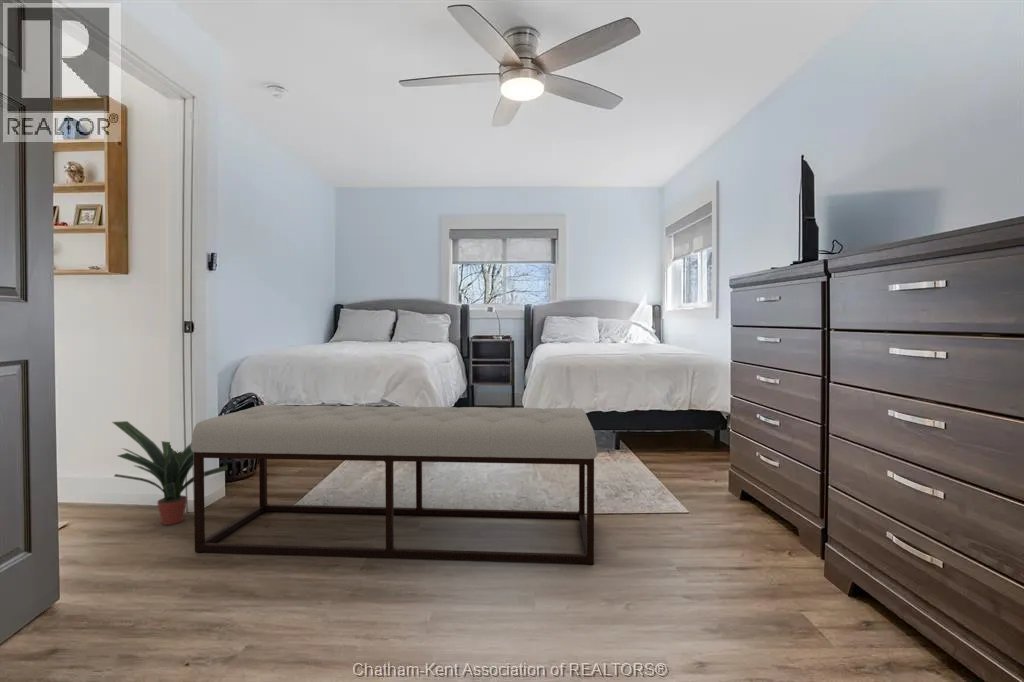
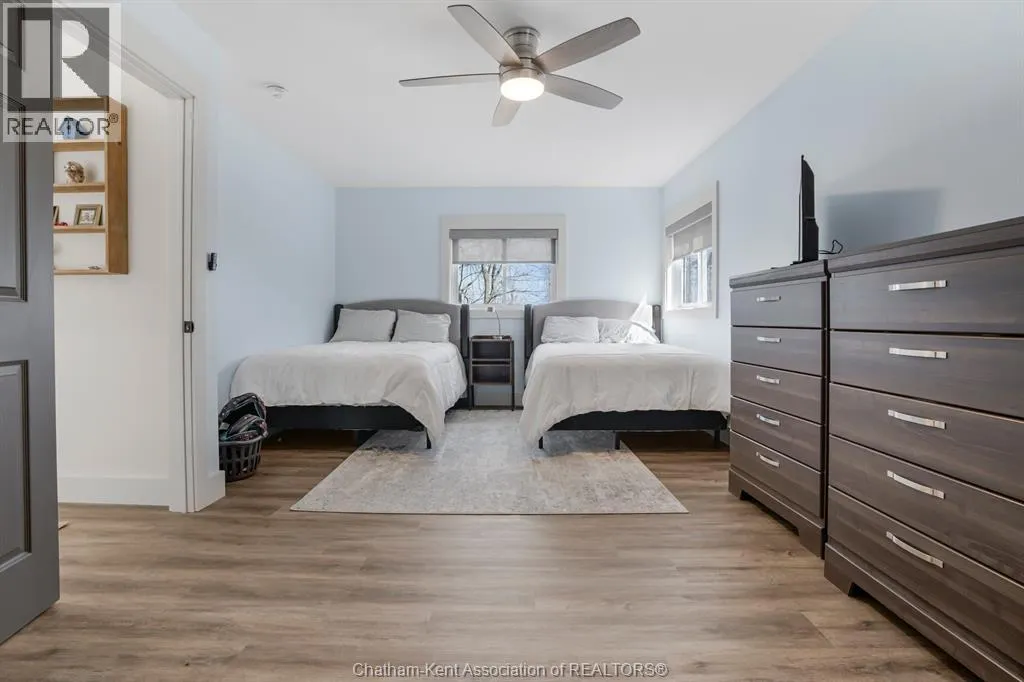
- potted plant [111,420,229,526]
- bench [190,404,598,565]
